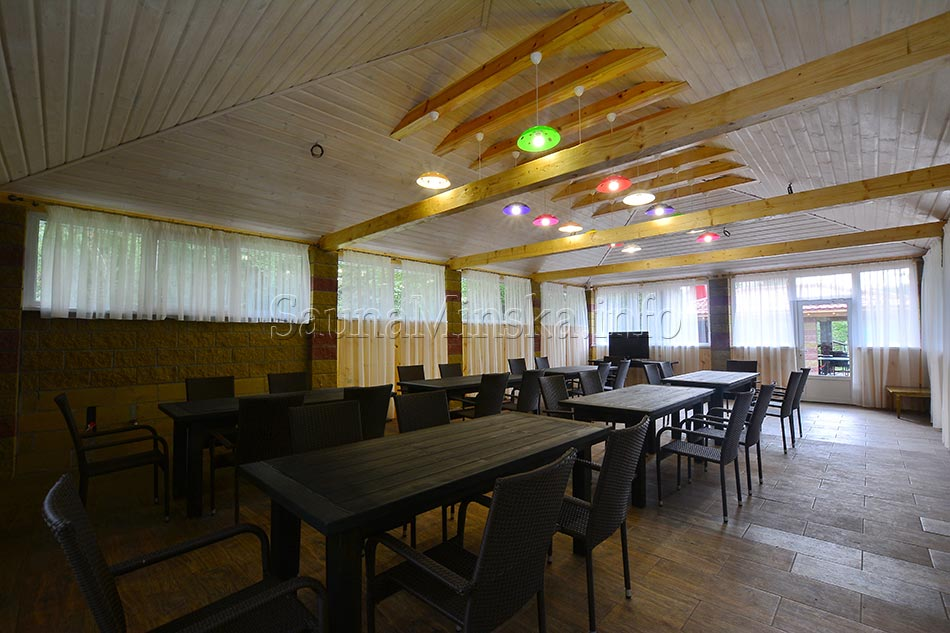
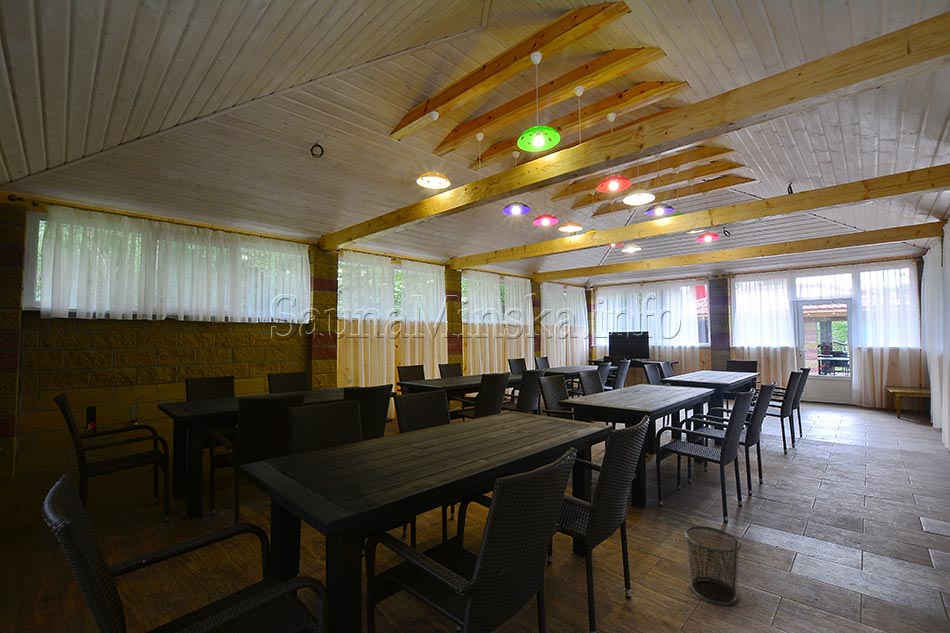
+ waste bin [683,525,742,606]
